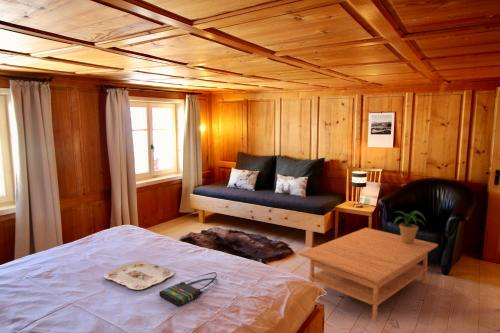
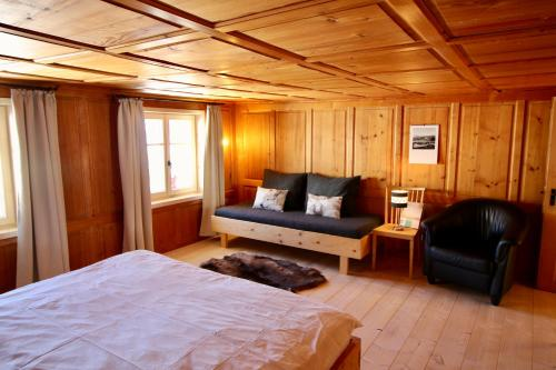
- coffee table [298,227,439,323]
- potted plant [389,210,427,243]
- serving tray [103,260,175,291]
- tote bag [158,271,218,307]
